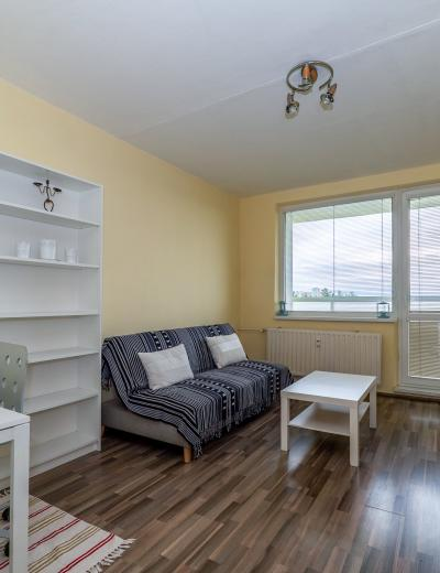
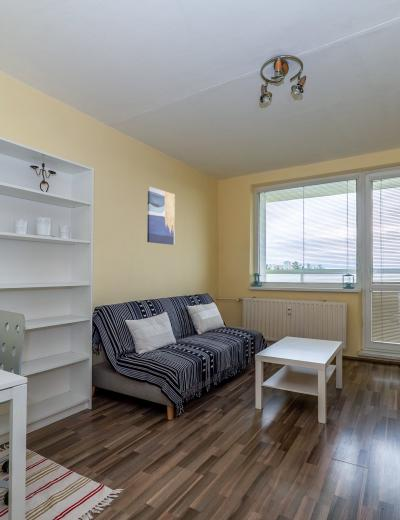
+ wall art [146,186,176,246]
